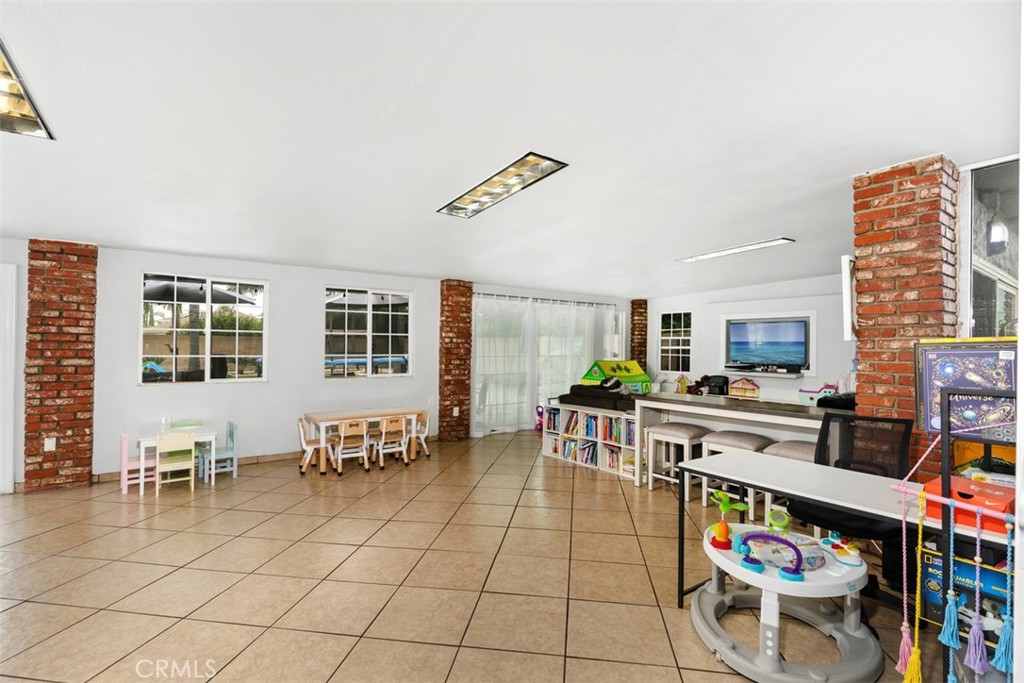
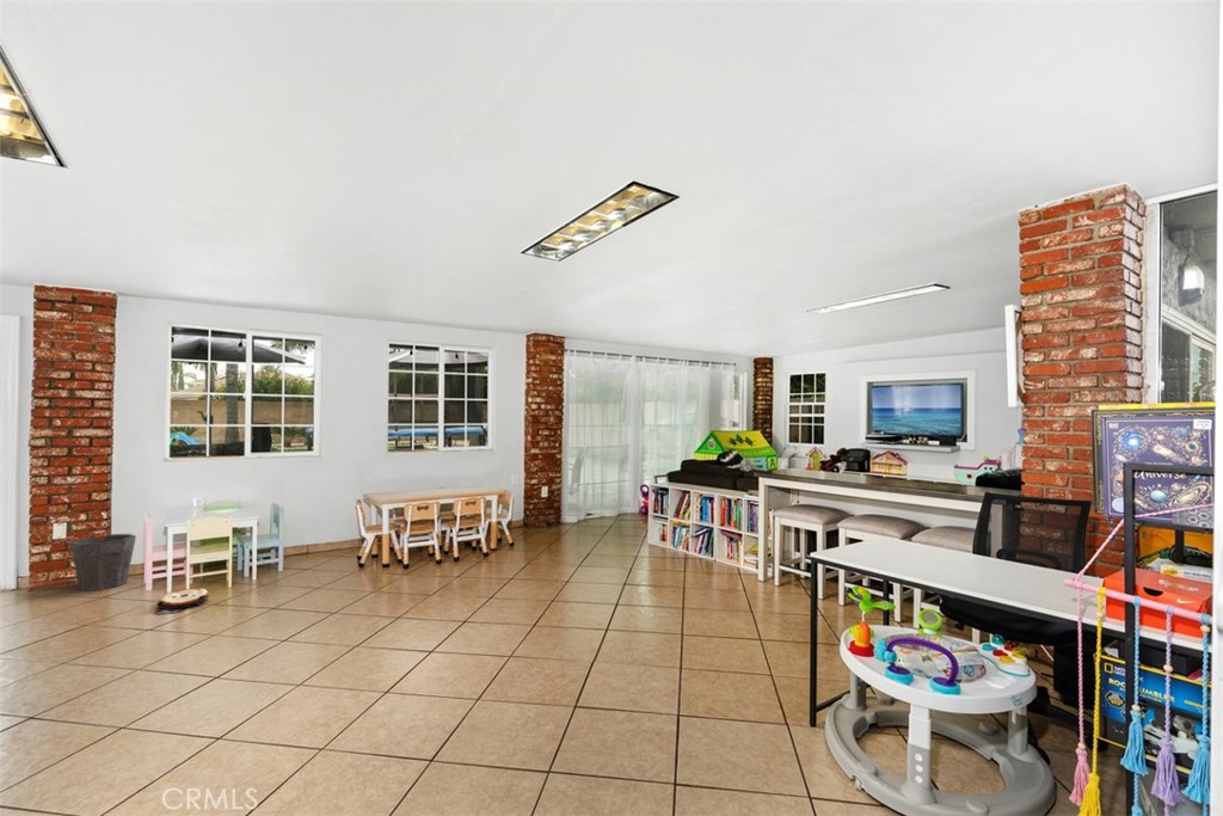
+ plush toy [155,587,210,615]
+ waste bin [69,533,137,591]
